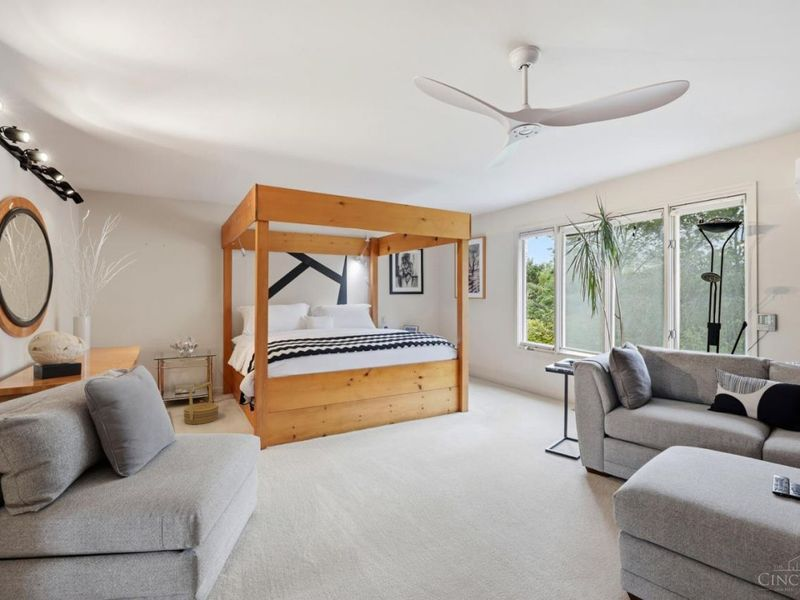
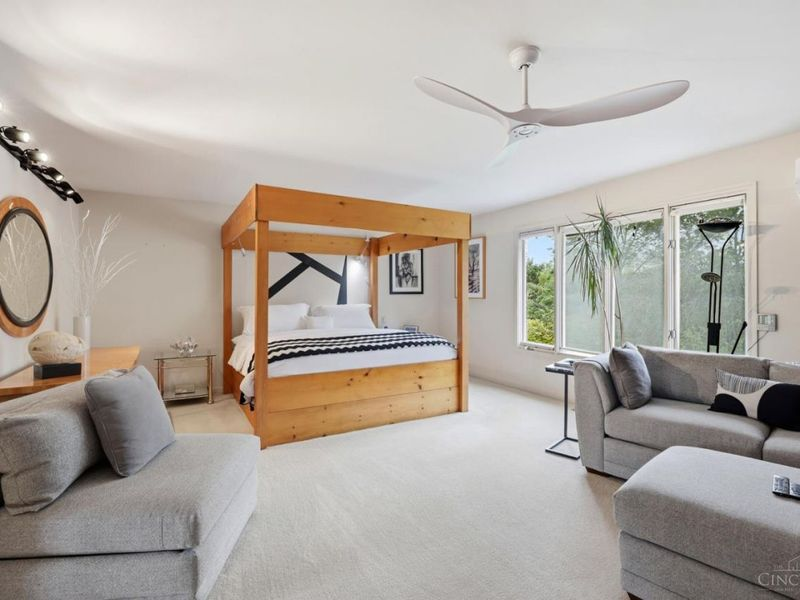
- basket [182,381,220,425]
